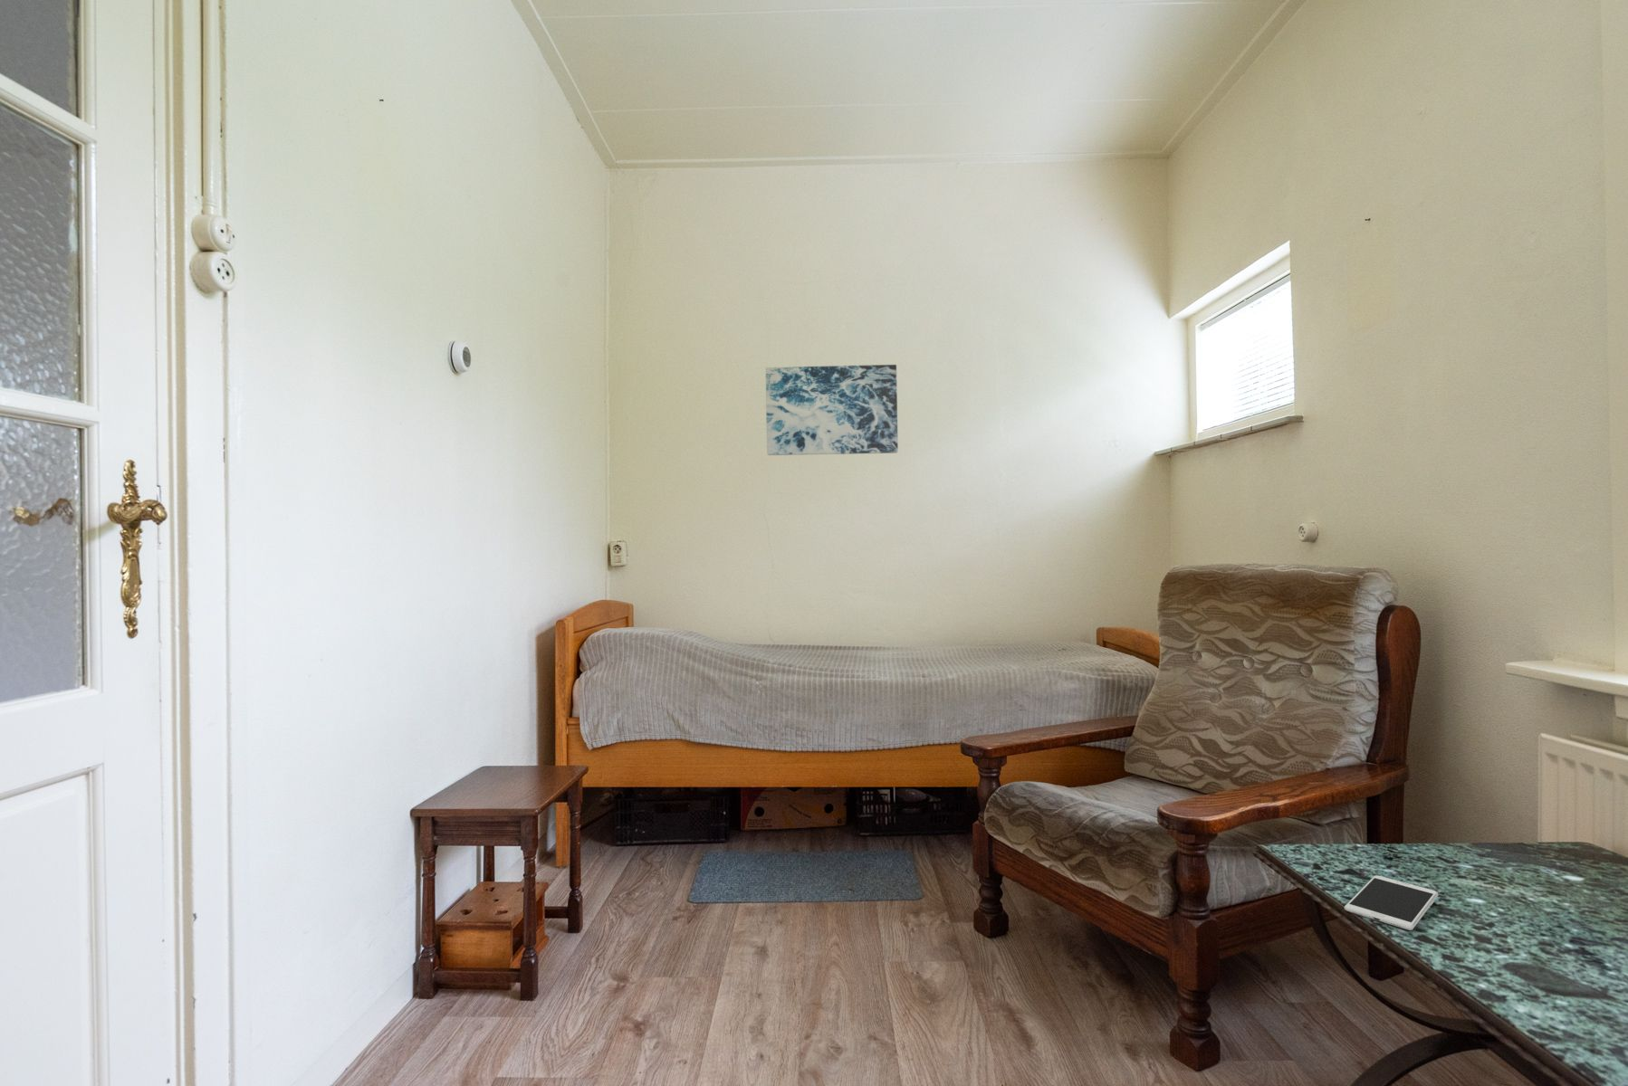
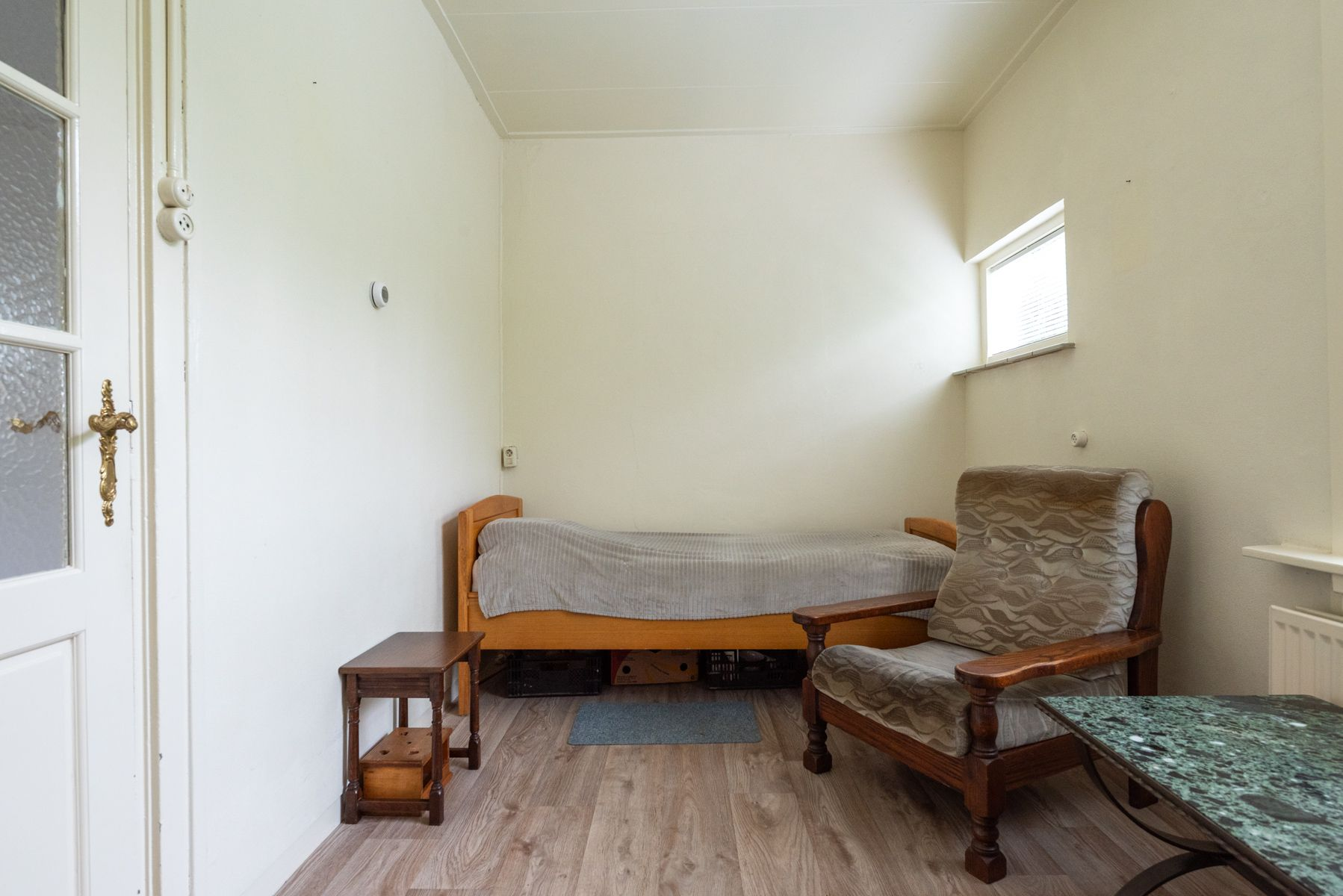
- smartphone [1343,874,1439,931]
- wall art [765,364,899,456]
